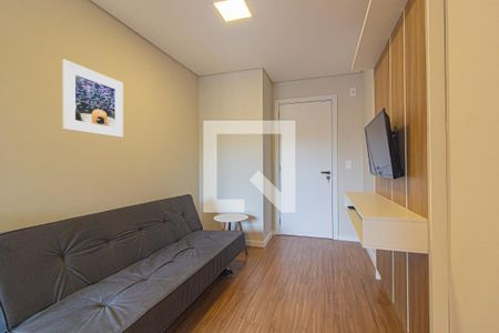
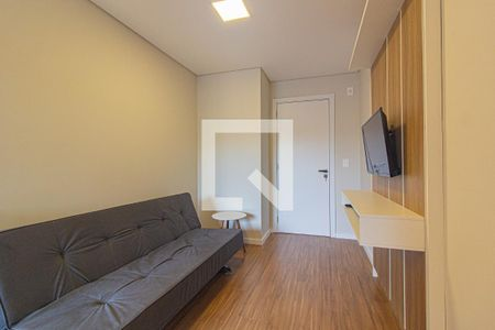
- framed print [61,59,124,139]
